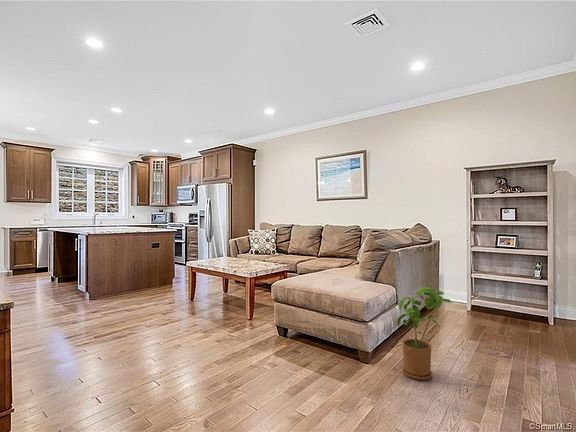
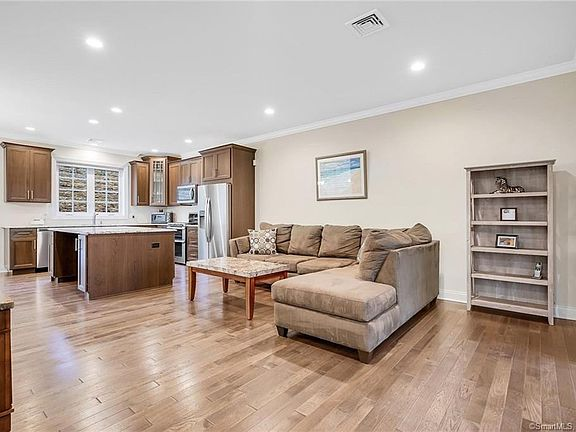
- house plant [396,286,453,381]
